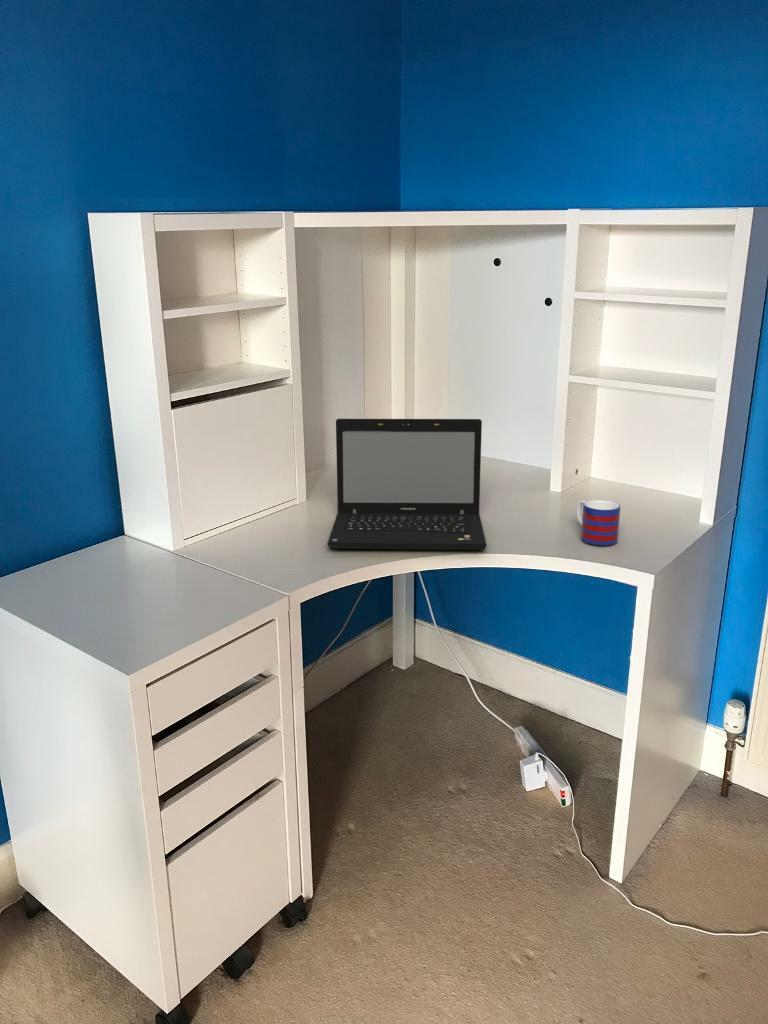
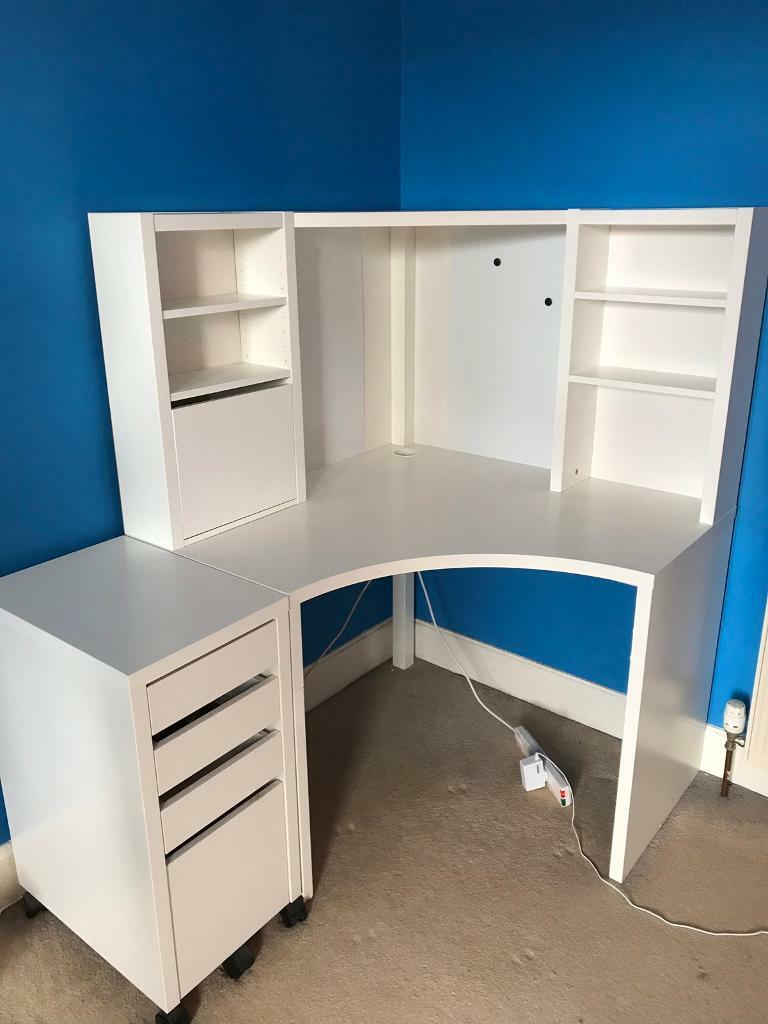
- mug [576,499,622,546]
- laptop [327,418,487,551]
